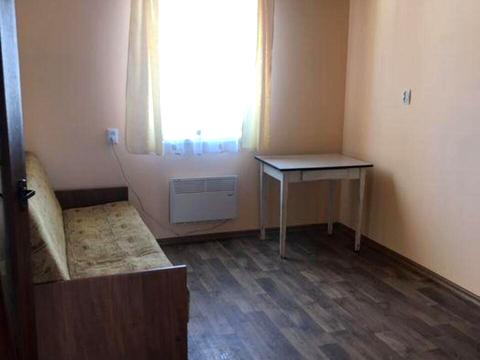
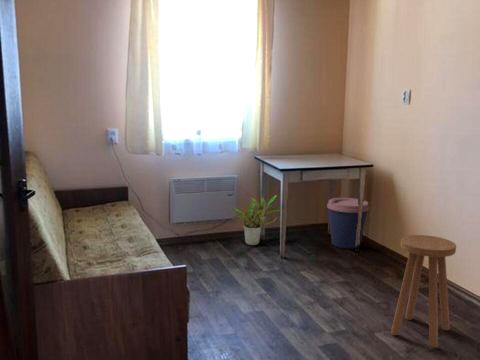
+ coffee cup [326,197,370,249]
+ potted plant [224,194,281,246]
+ stool [390,234,457,348]
